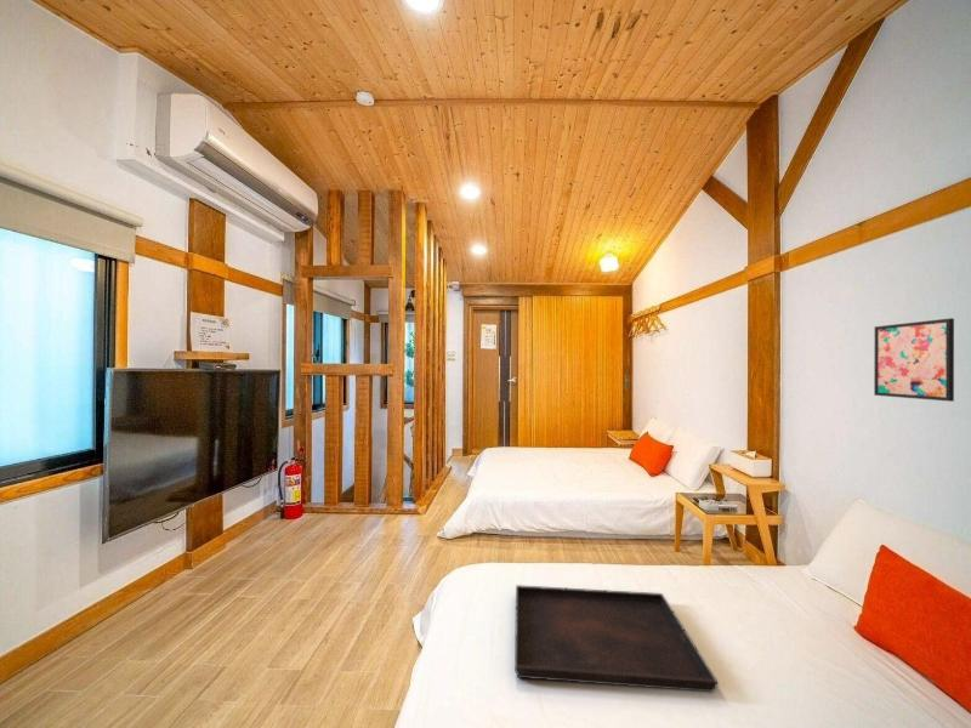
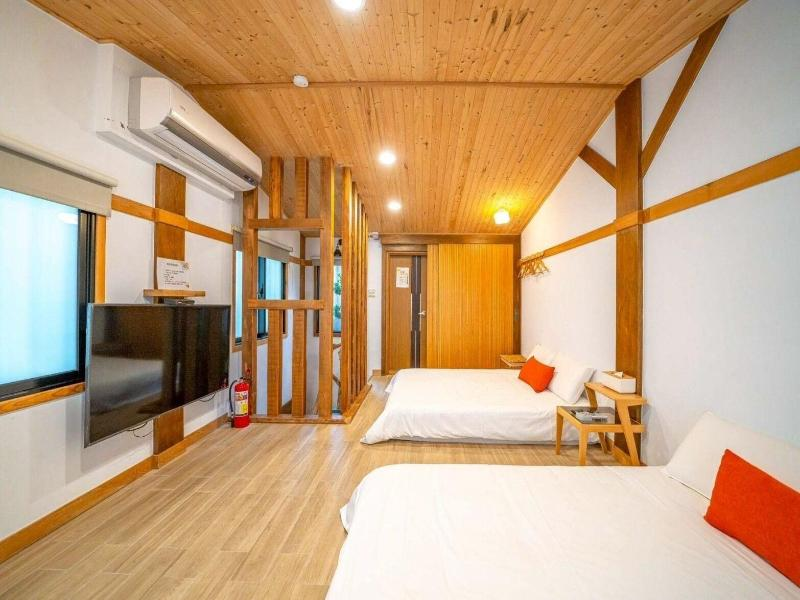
- wall art [873,317,955,403]
- serving tray [513,584,719,694]
